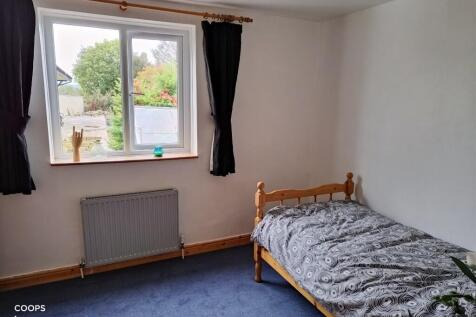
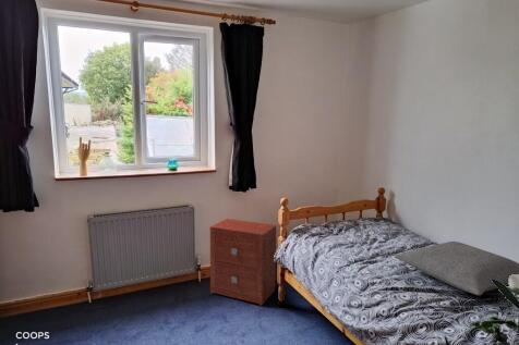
+ pillow [394,241,519,296]
+ nightstand [209,218,277,307]
